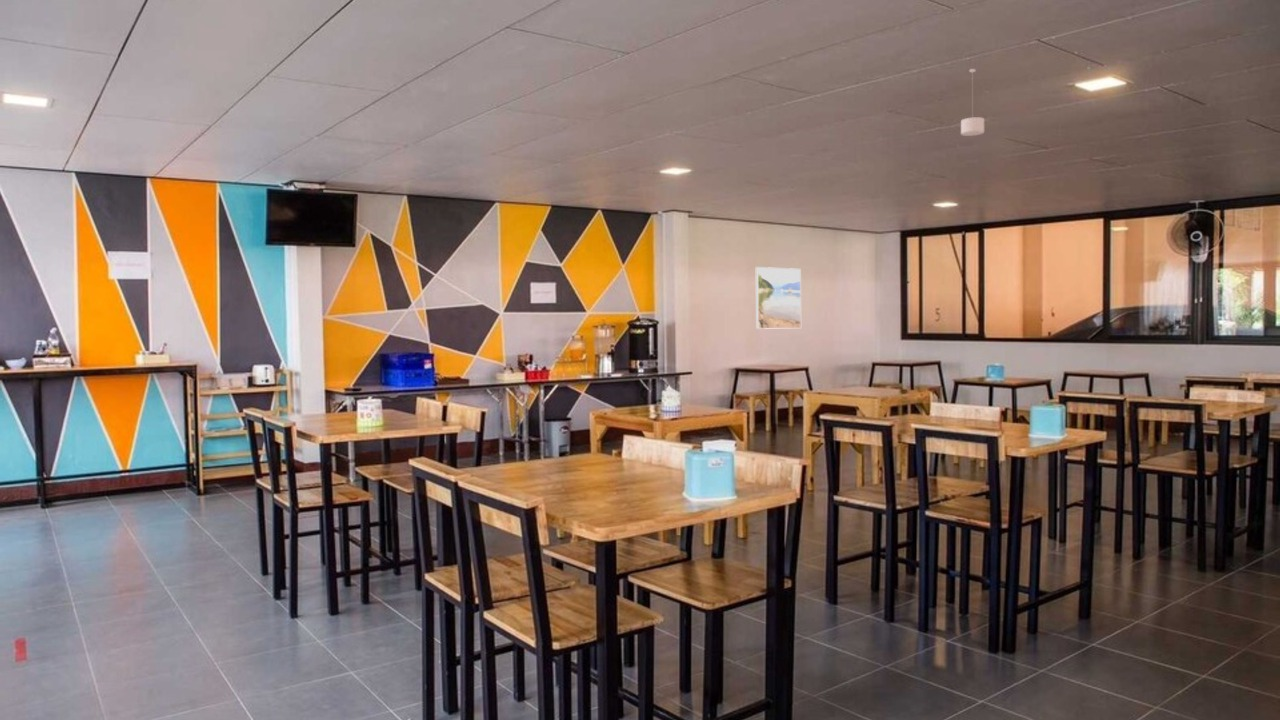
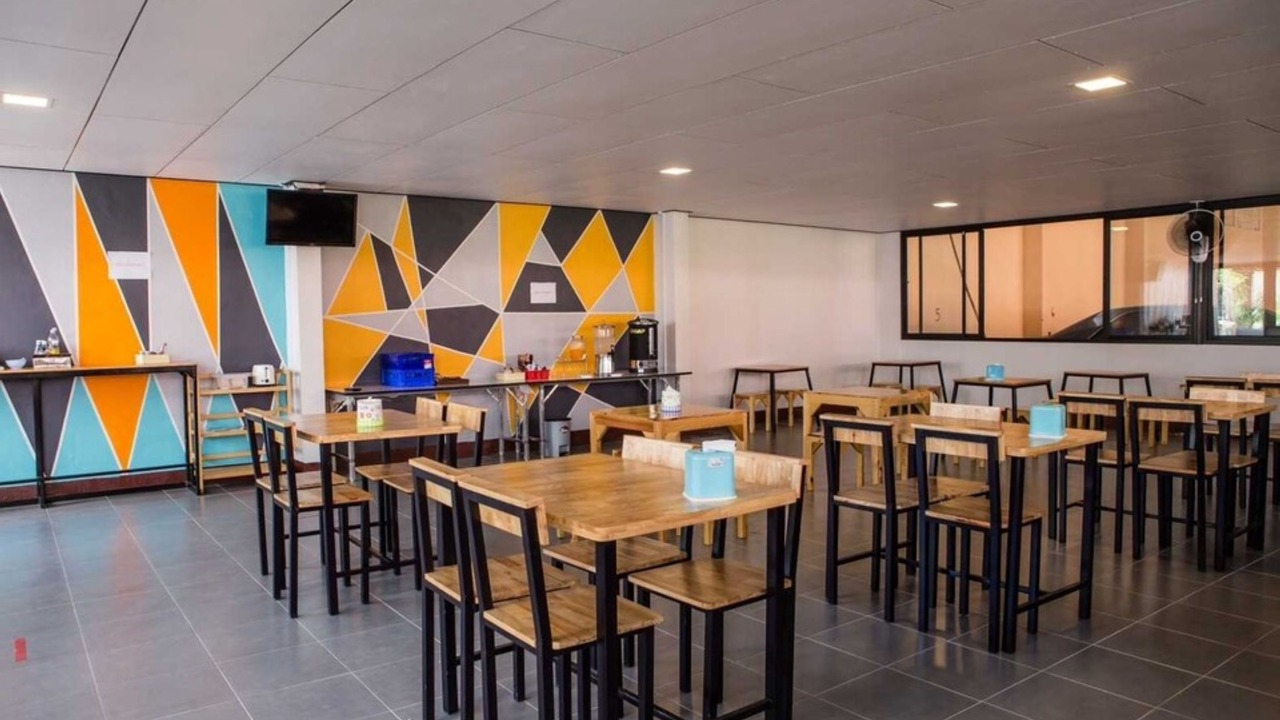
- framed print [755,266,802,330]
- pendant light [960,68,985,137]
